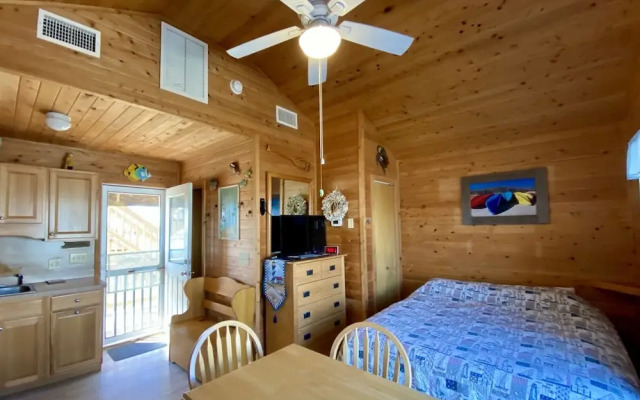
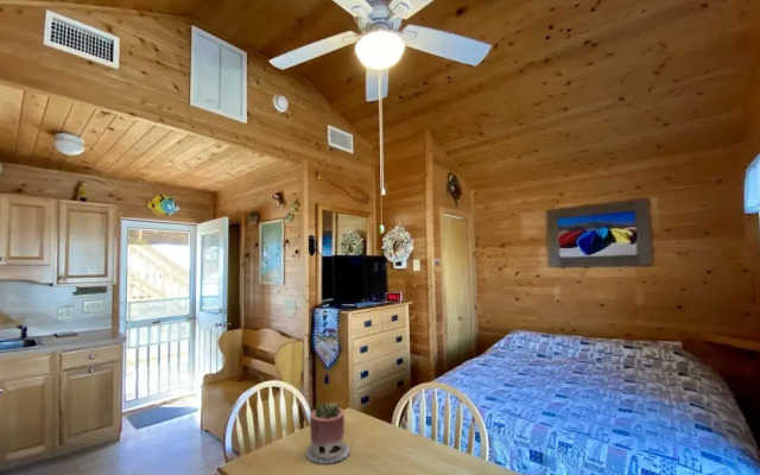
+ succulent planter [305,400,352,464]
